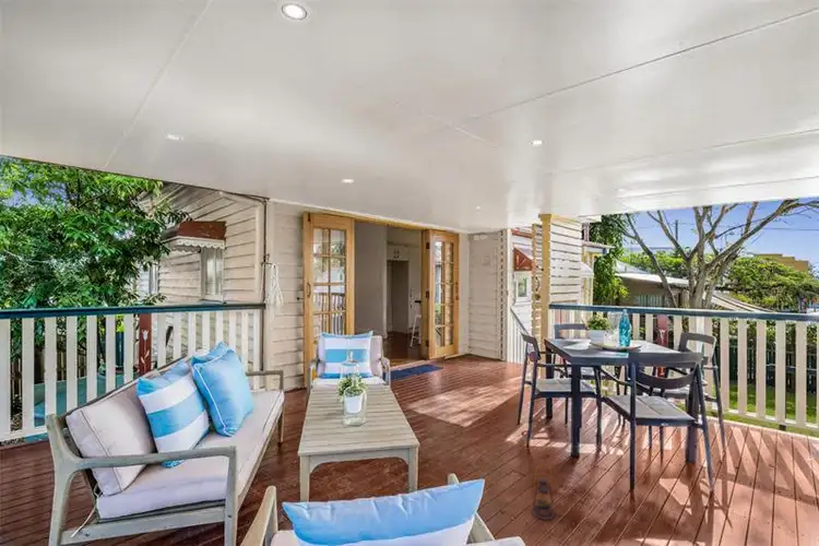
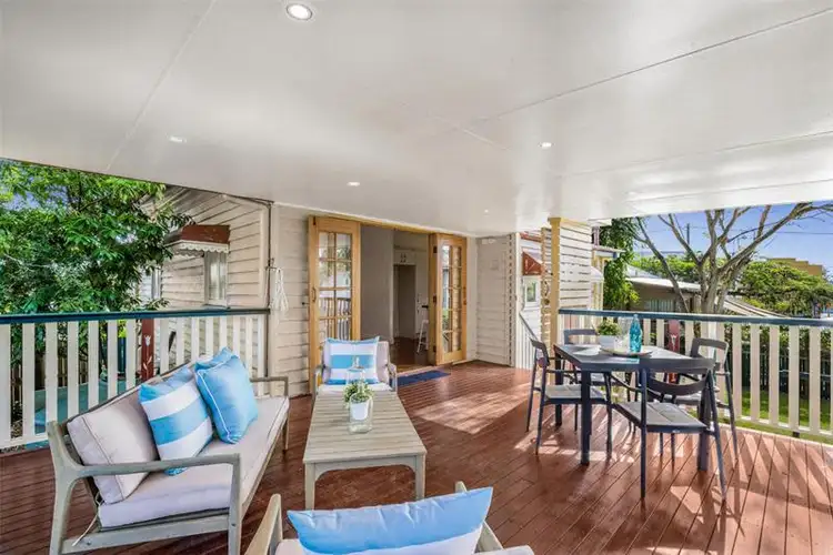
- lantern [532,462,556,521]
